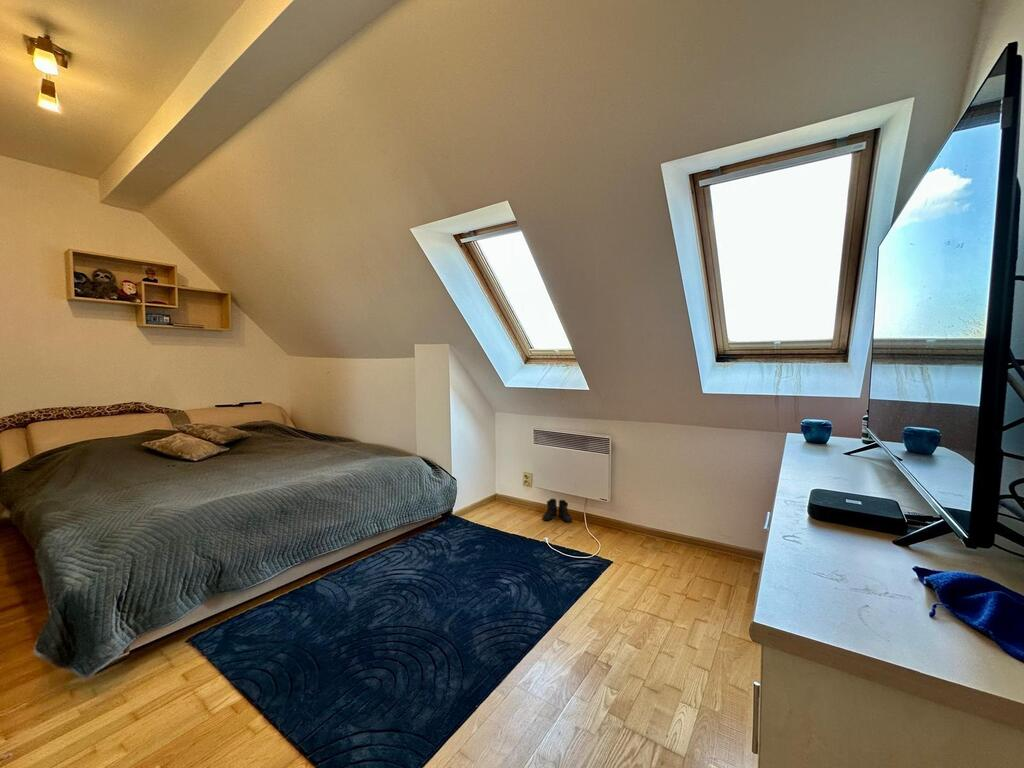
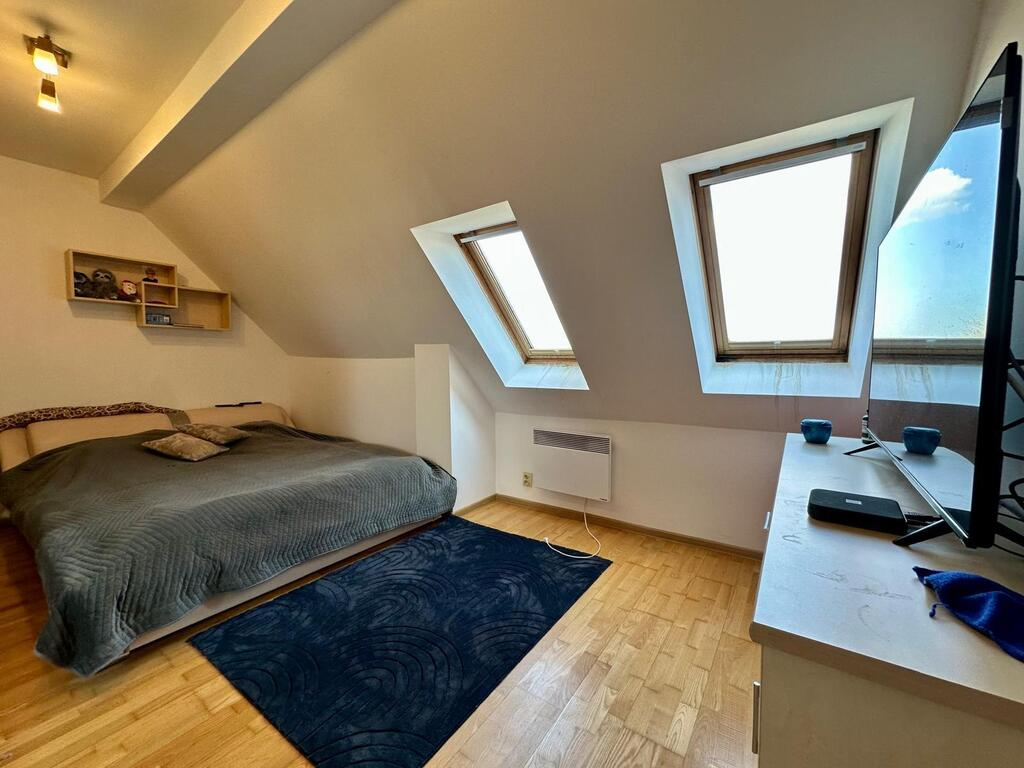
- boots [541,498,573,524]
